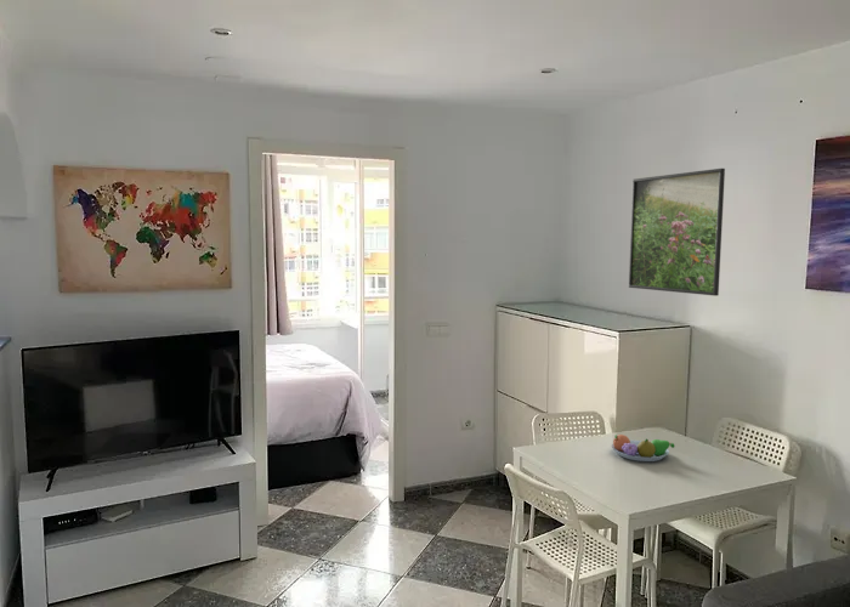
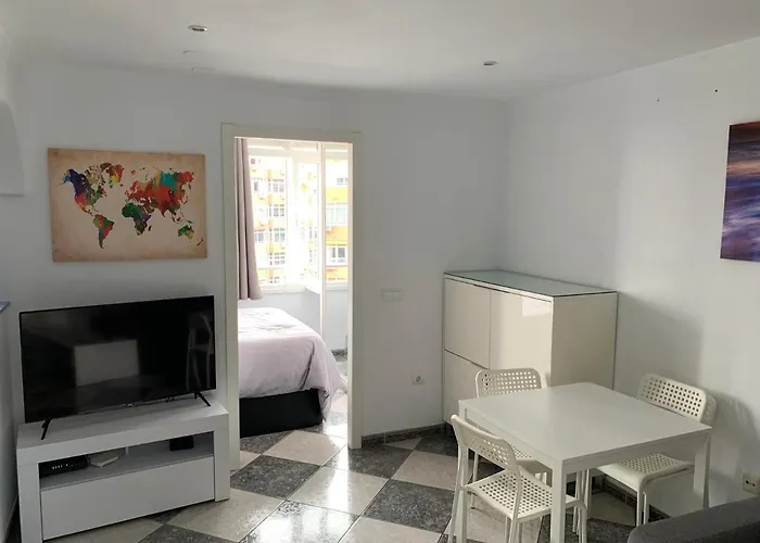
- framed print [628,168,726,297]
- fruit bowl [611,433,676,463]
